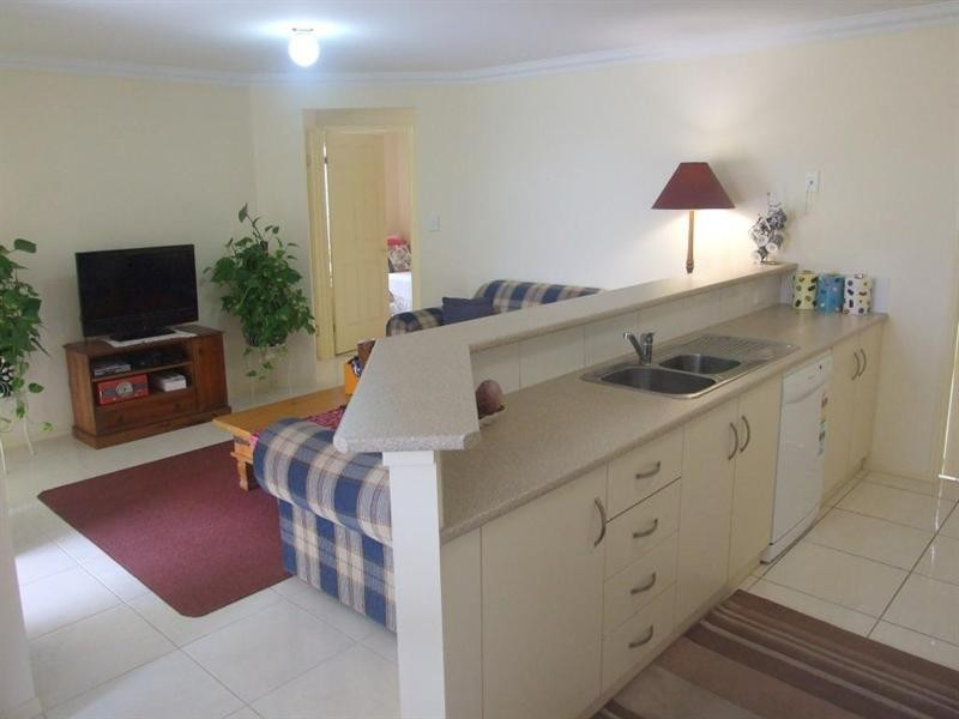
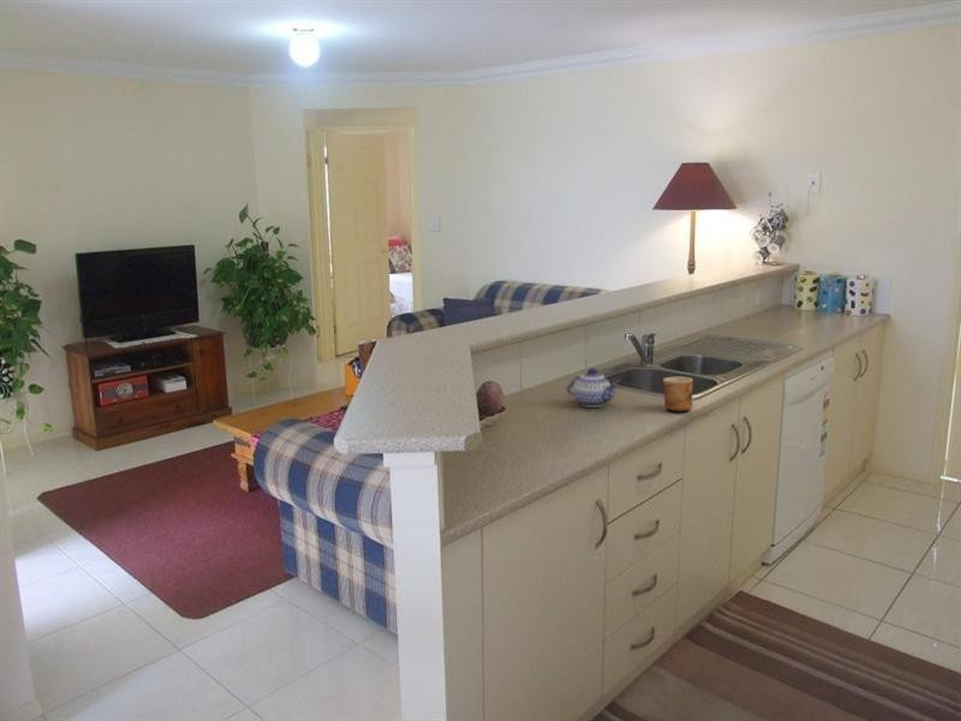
+ cup [662,376,694,412]
+ teapot [565,367,622,409]
